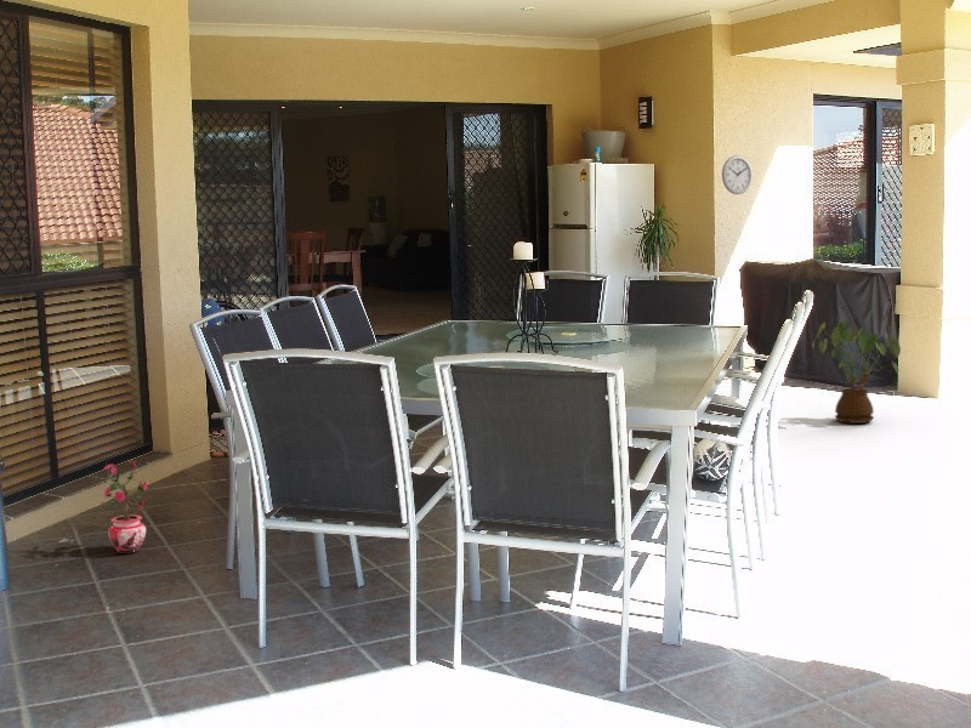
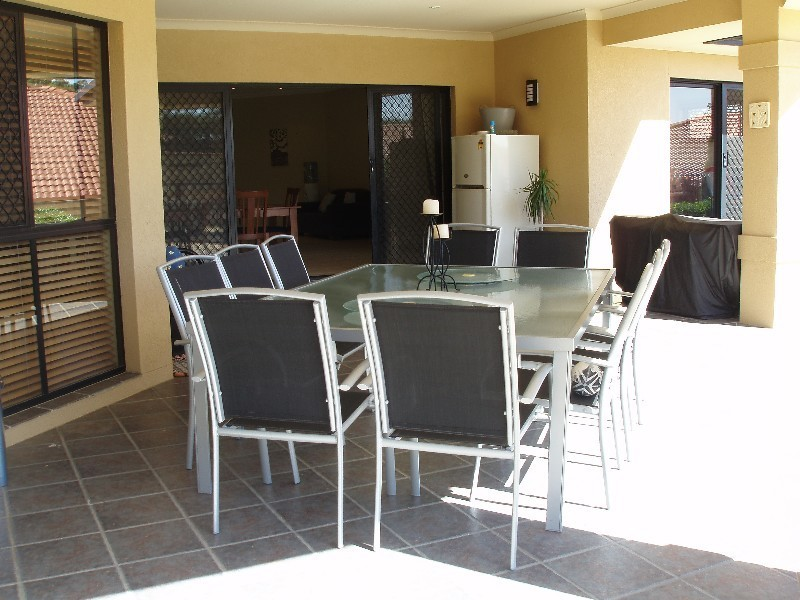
- wall clock [721,154,754,195]
- house plant [811,320,902,425]
- potted plant [102,459,149,554]
